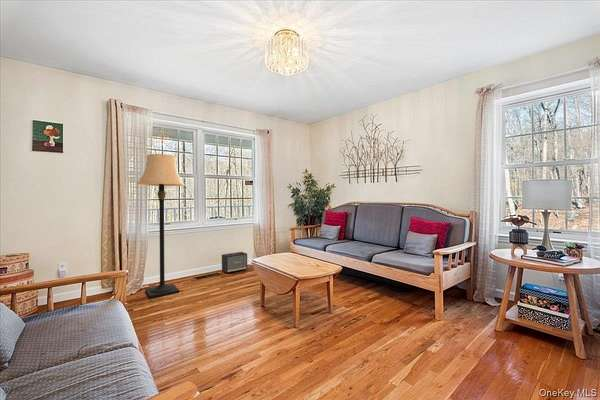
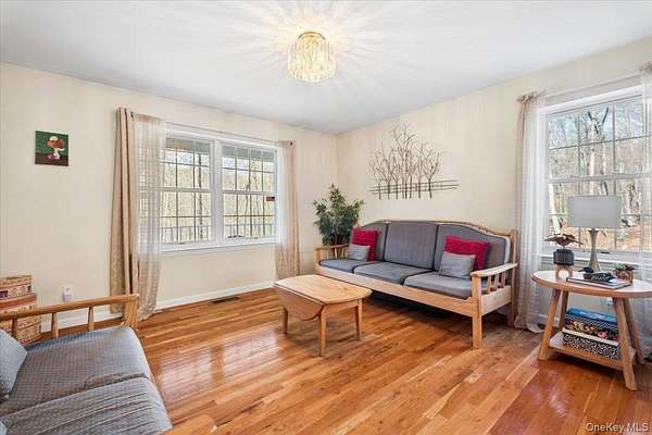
- lamp [136,153,186,299]
- speaker [221,251,248,274]
